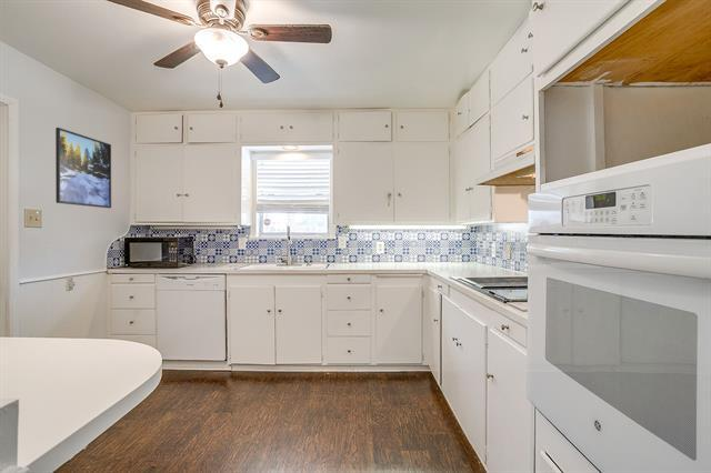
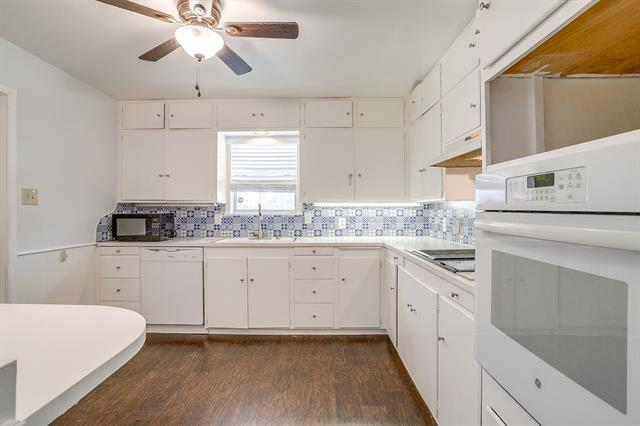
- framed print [54,127,112,209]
